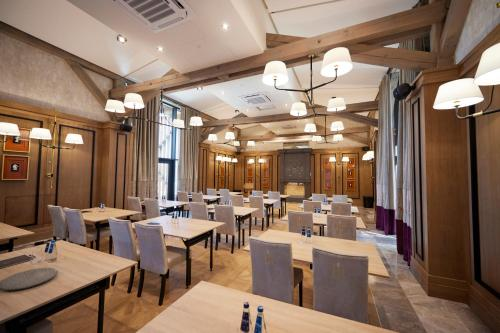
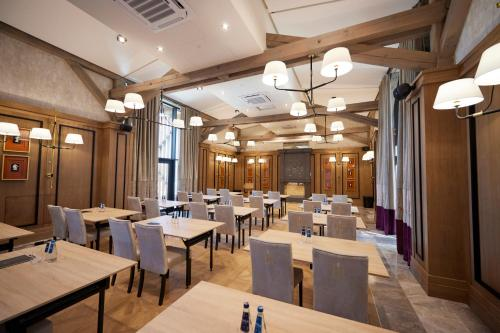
- plate [0,267,59,292]
